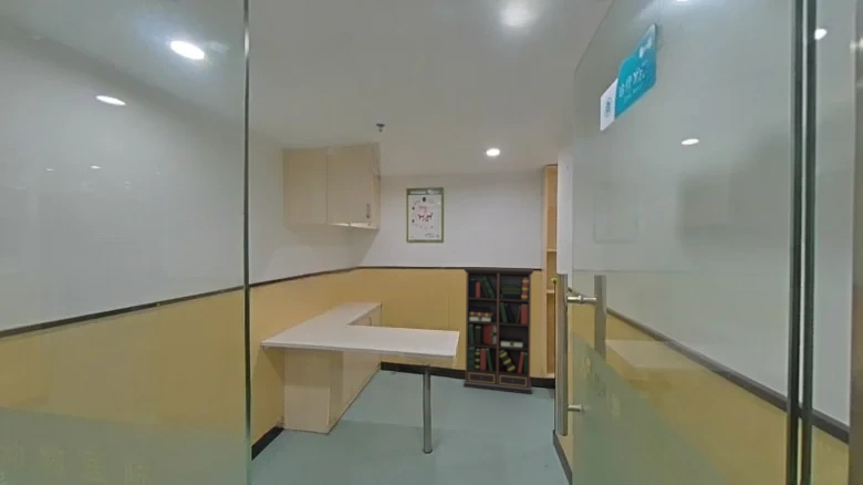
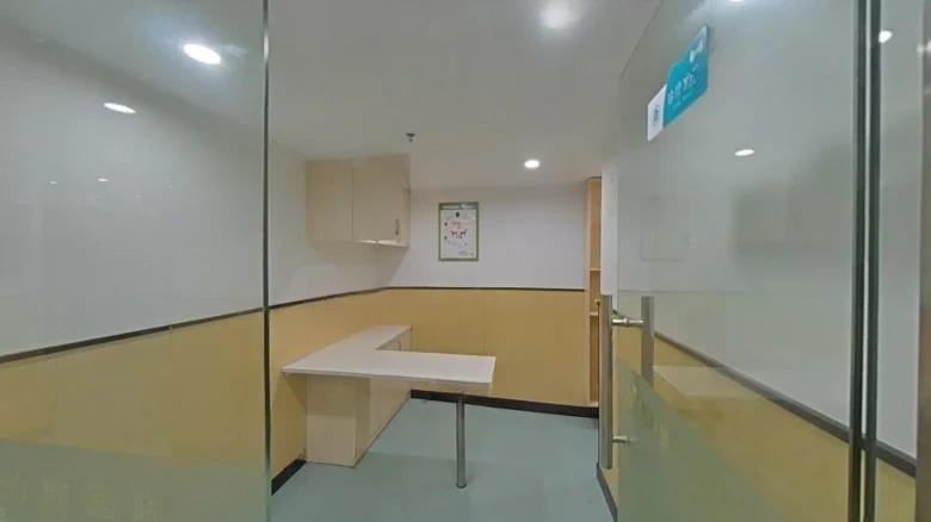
- bookcase [462,266,534,395]
